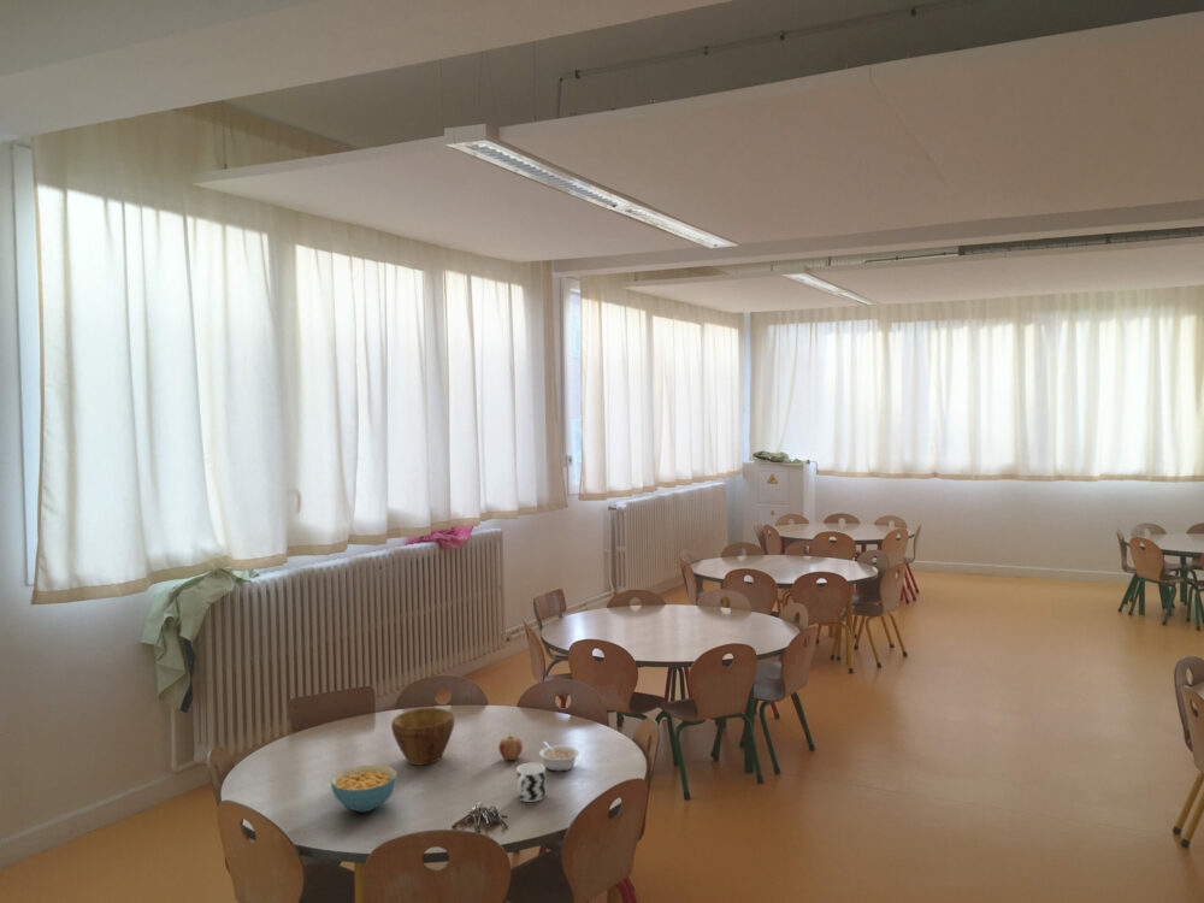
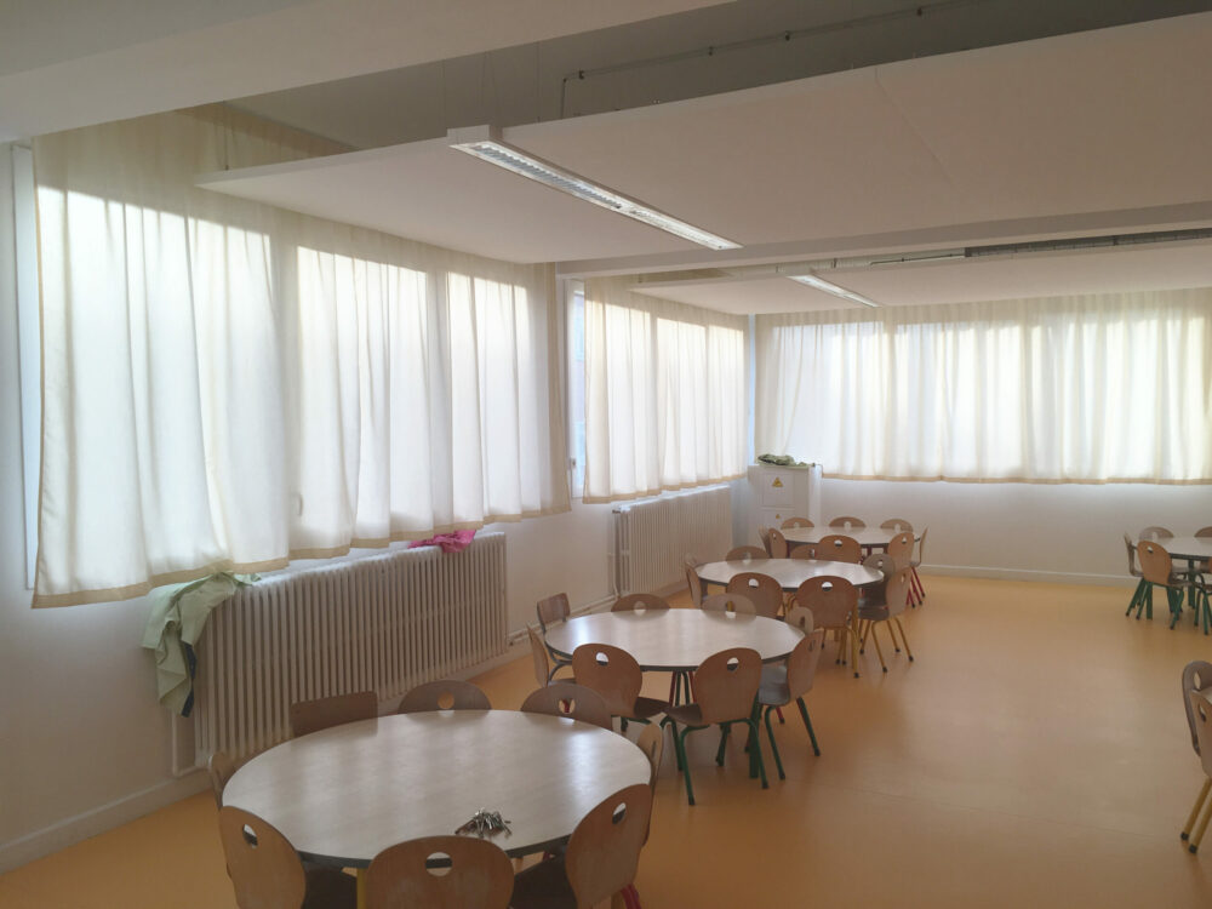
- legume [538,740,580,772]
- cereal bowl [330,763,399,813]
- cup [515,761,547,803]
- fruit [497,733,524,761]
- bowl [390,707,456,766]
